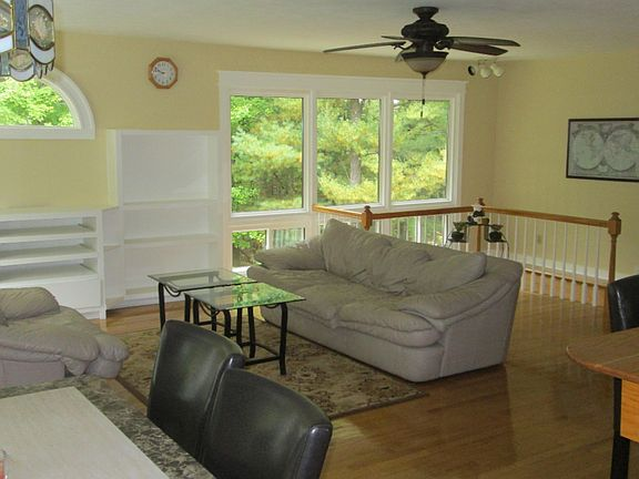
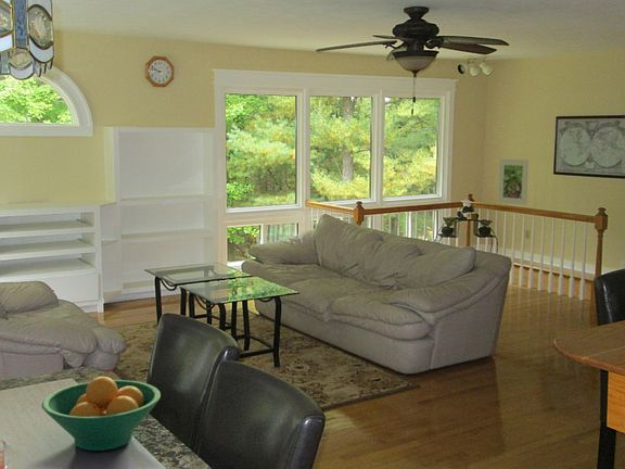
+ fruit bowl [41,376,162,452]
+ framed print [497,159,530,206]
